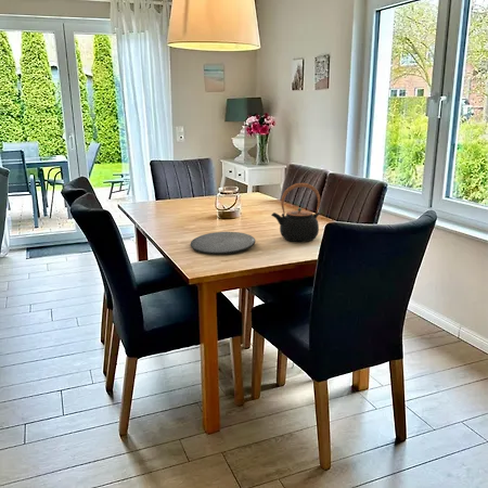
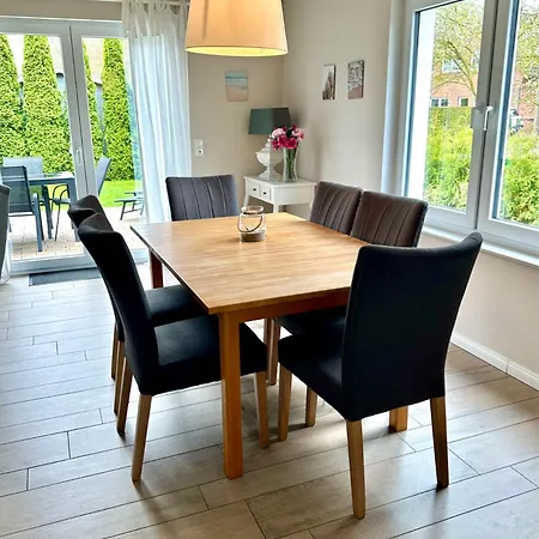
- teapot [270,182,321,243]
- plate [190,231,256,255]
